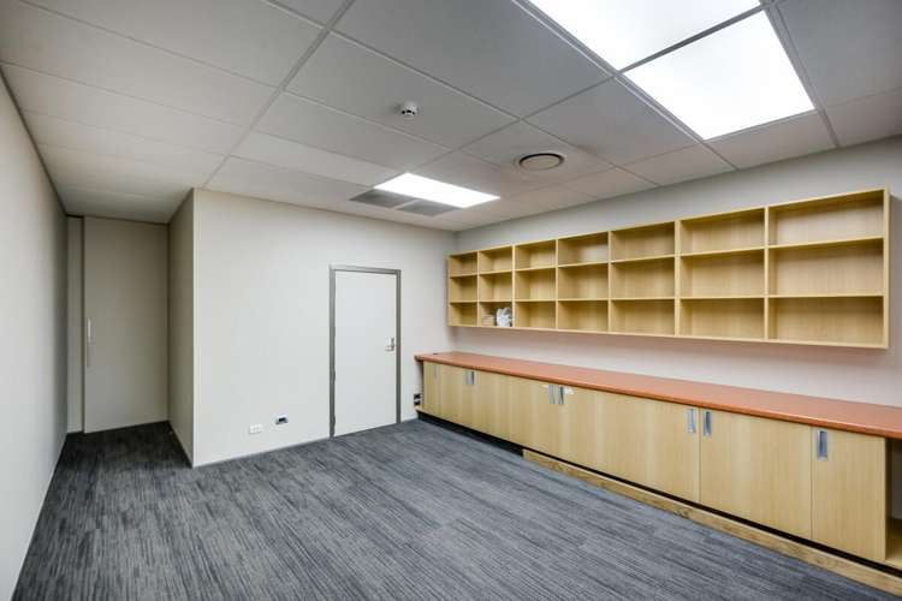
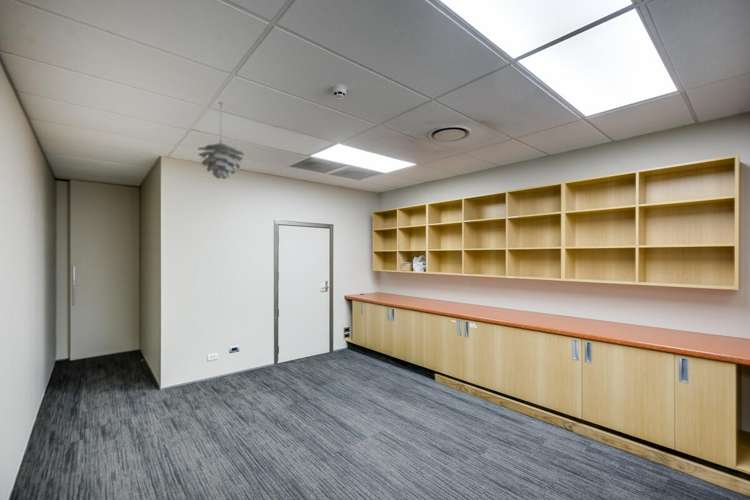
+ pendant light [196,101,245,180]
